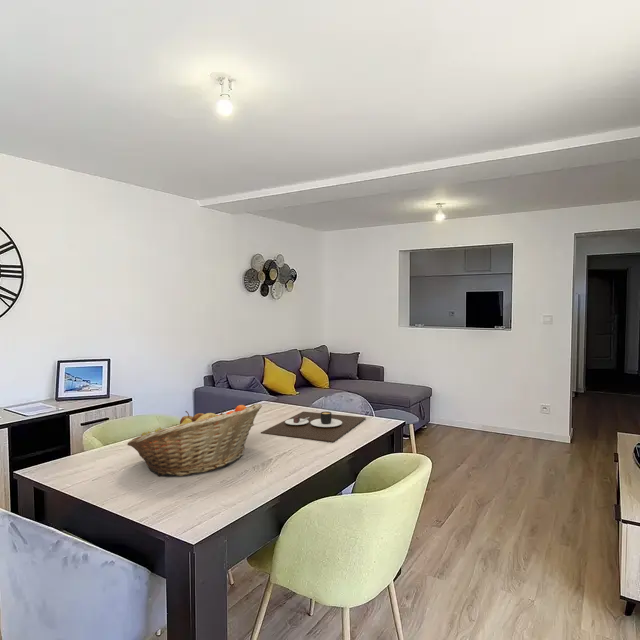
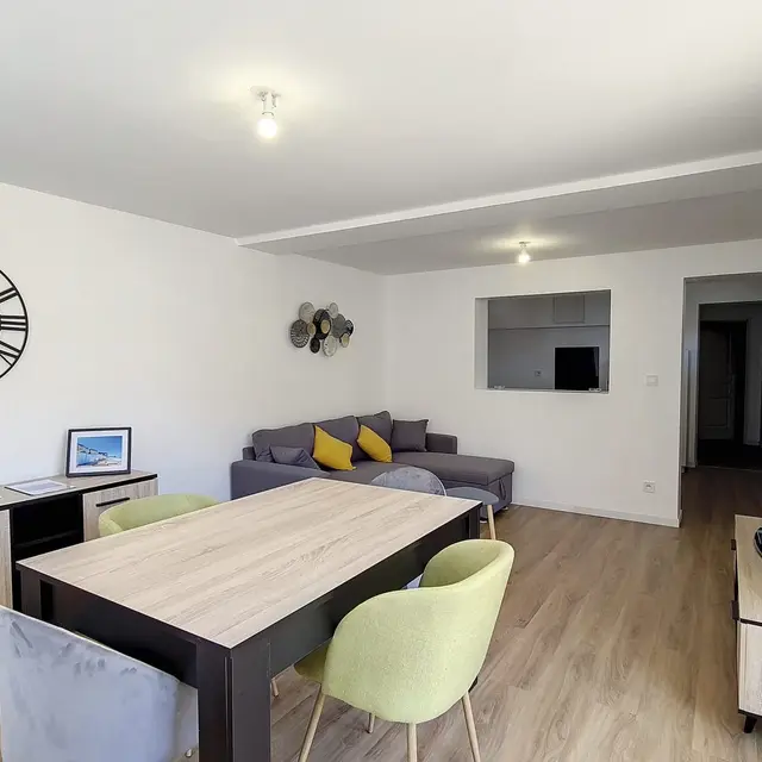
- place mat [260,410,367,443]
- fruit basket [126,403,263,477]
